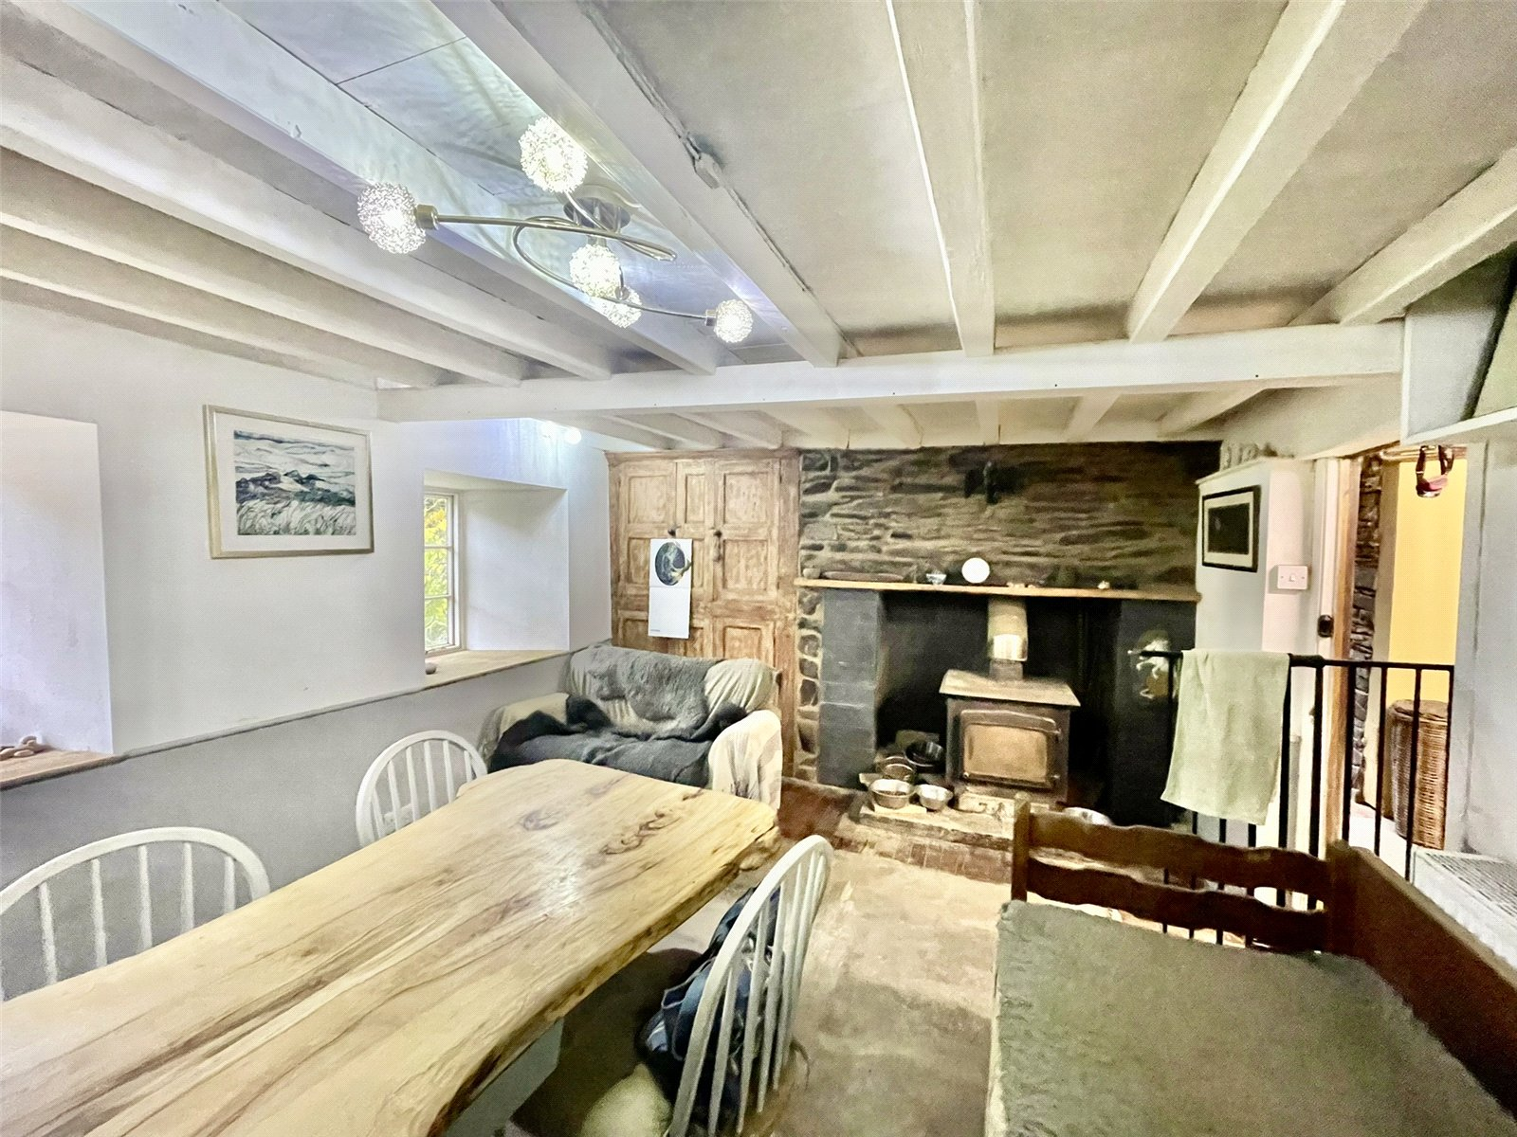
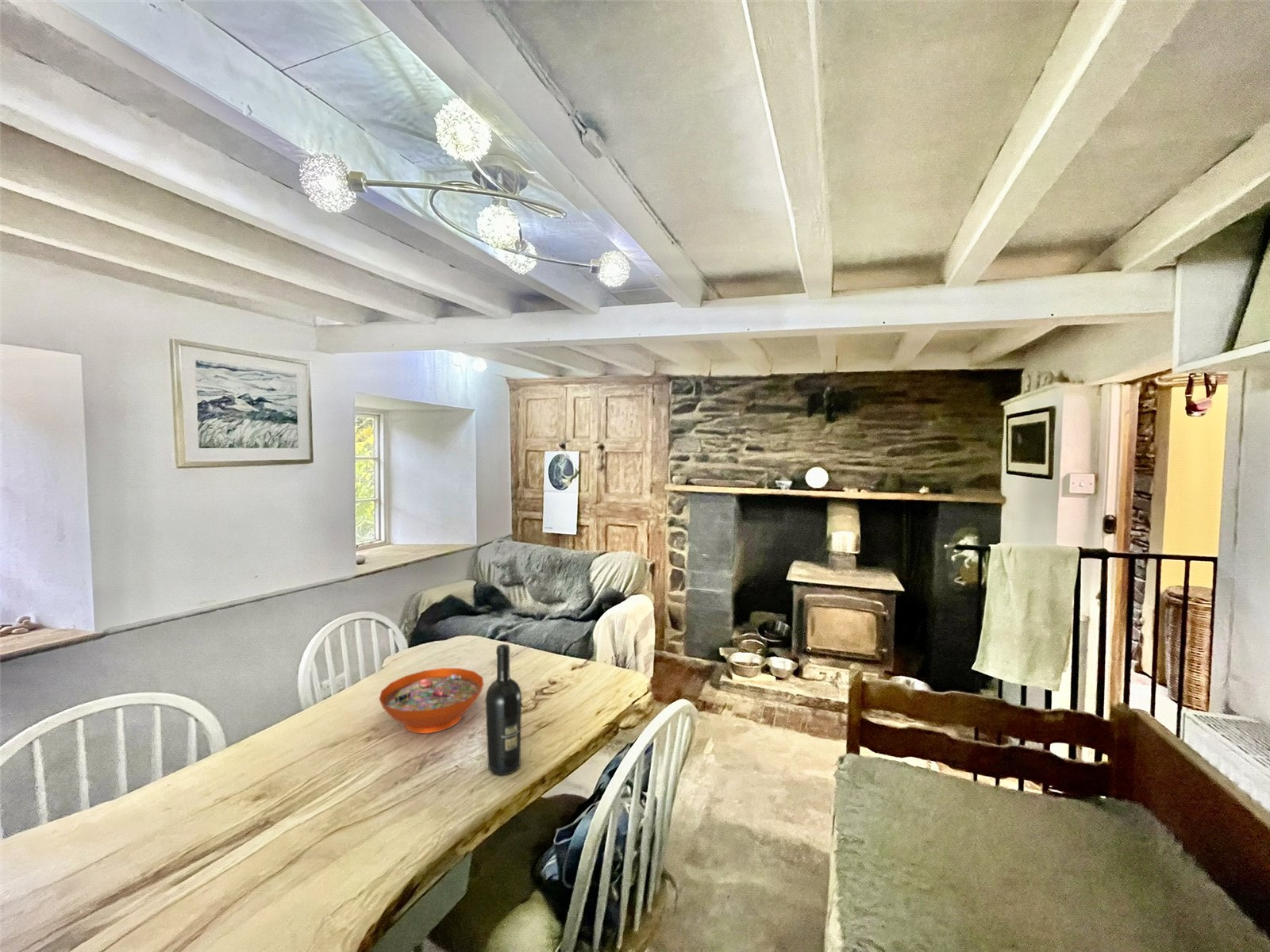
+ decorative bowl [379,667,484,734]
+ wine bottle [485,643,522,776]
